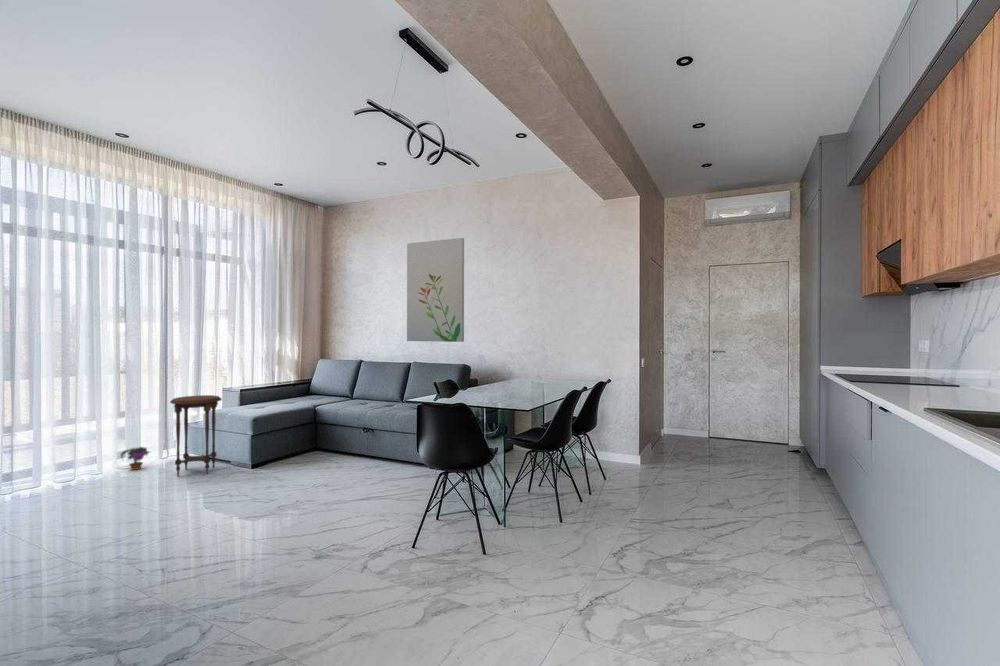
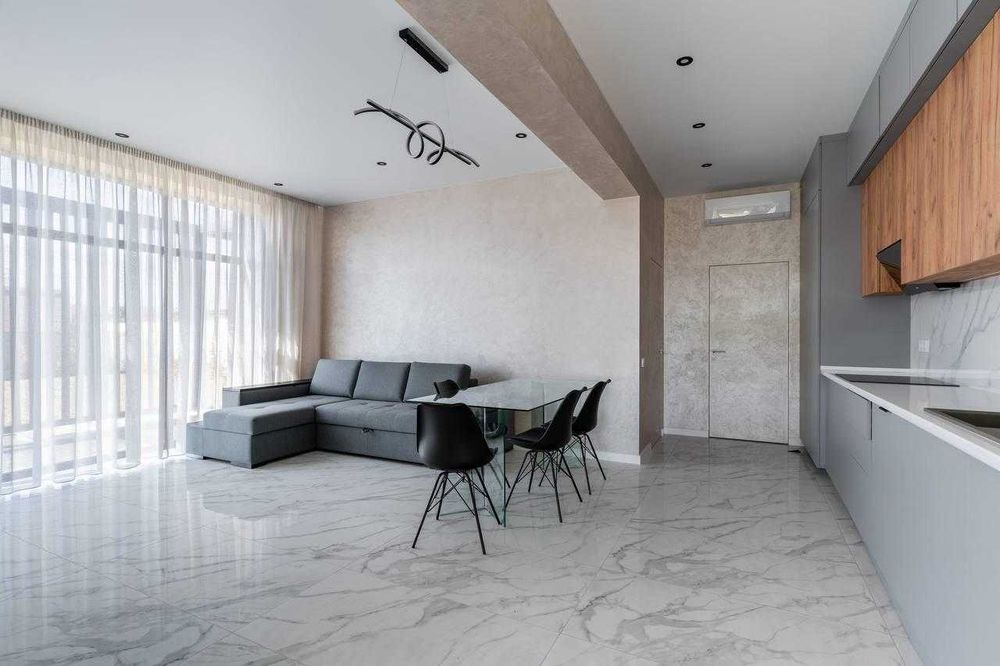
- side table [169,394,223,477]
- decorative plant [119,446,151,471]
- wall art [406,237,465,343]
